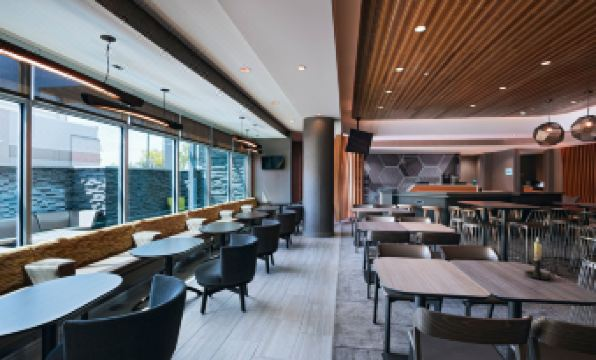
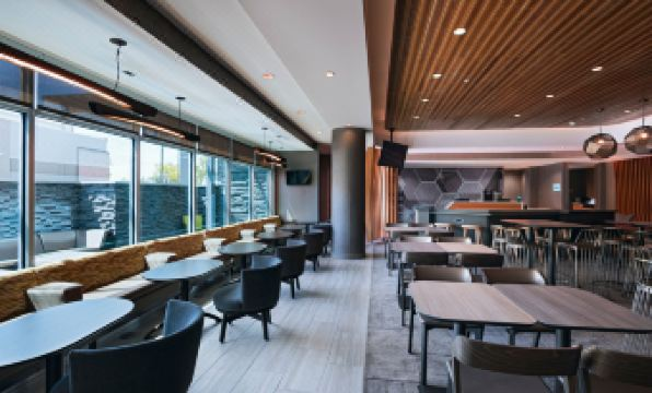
- candle holder [523,235,558,281]
